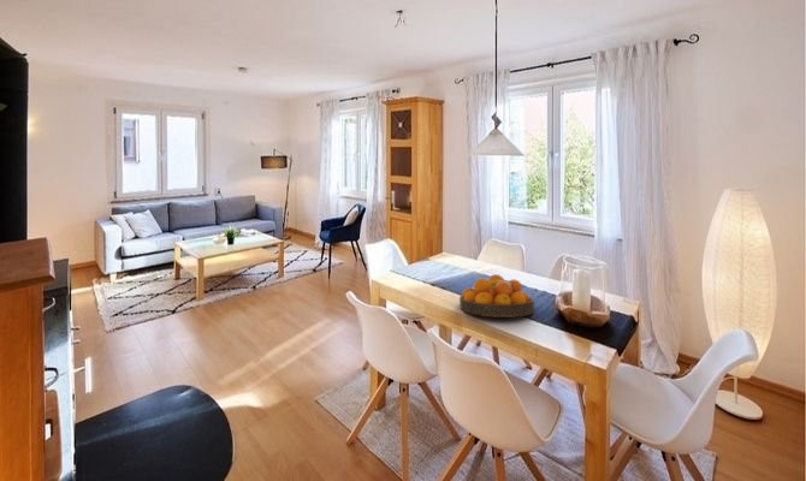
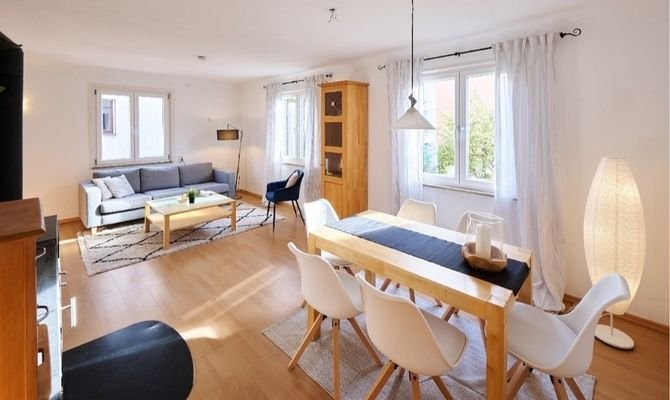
- fruit bowl [458,273,535,319]
